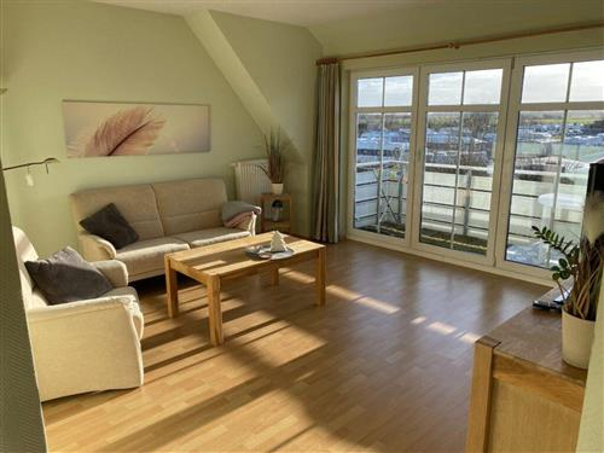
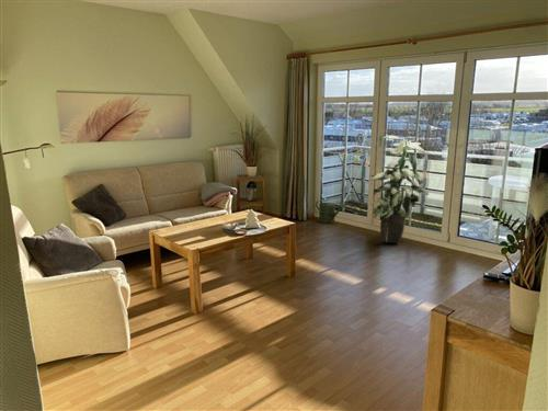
+ watering can [315,199,347,225]
+ indoor plant [368,135,430,244]
